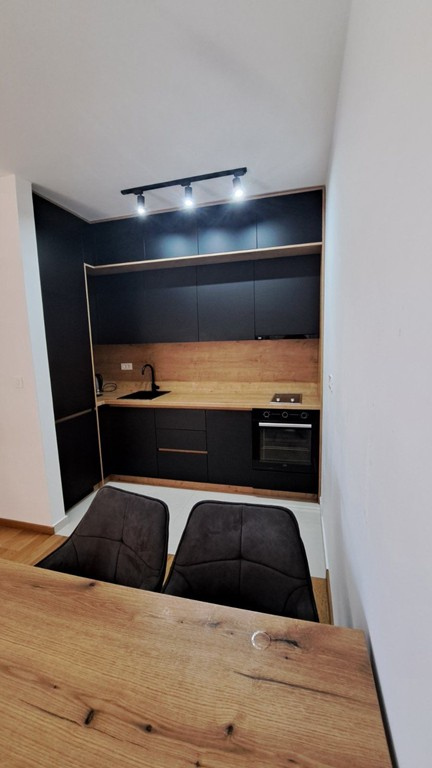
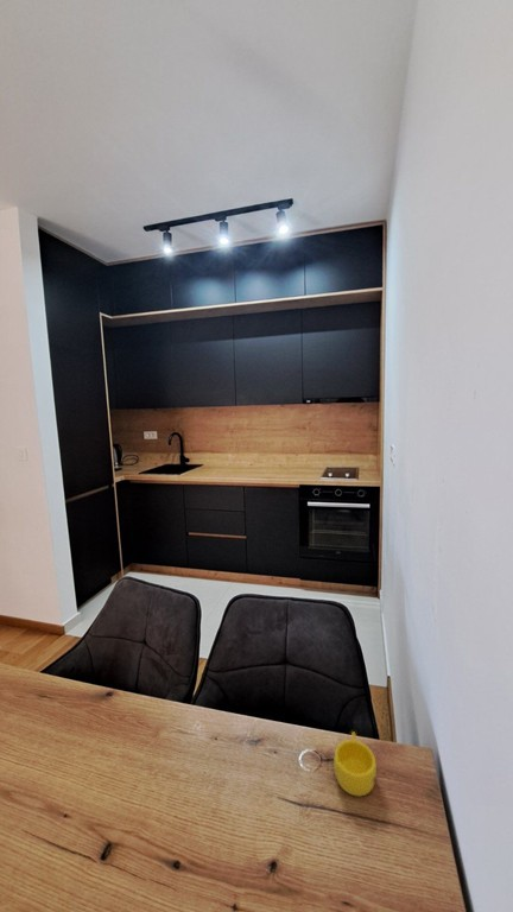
+ cup [332,730,378,798]
